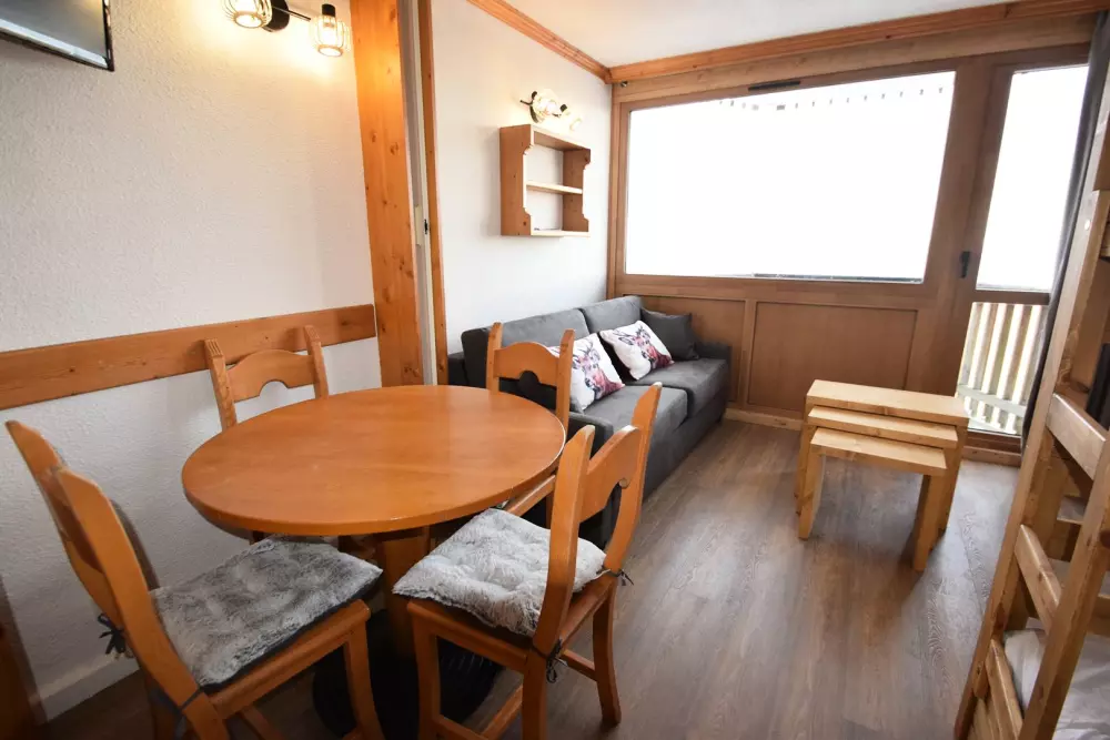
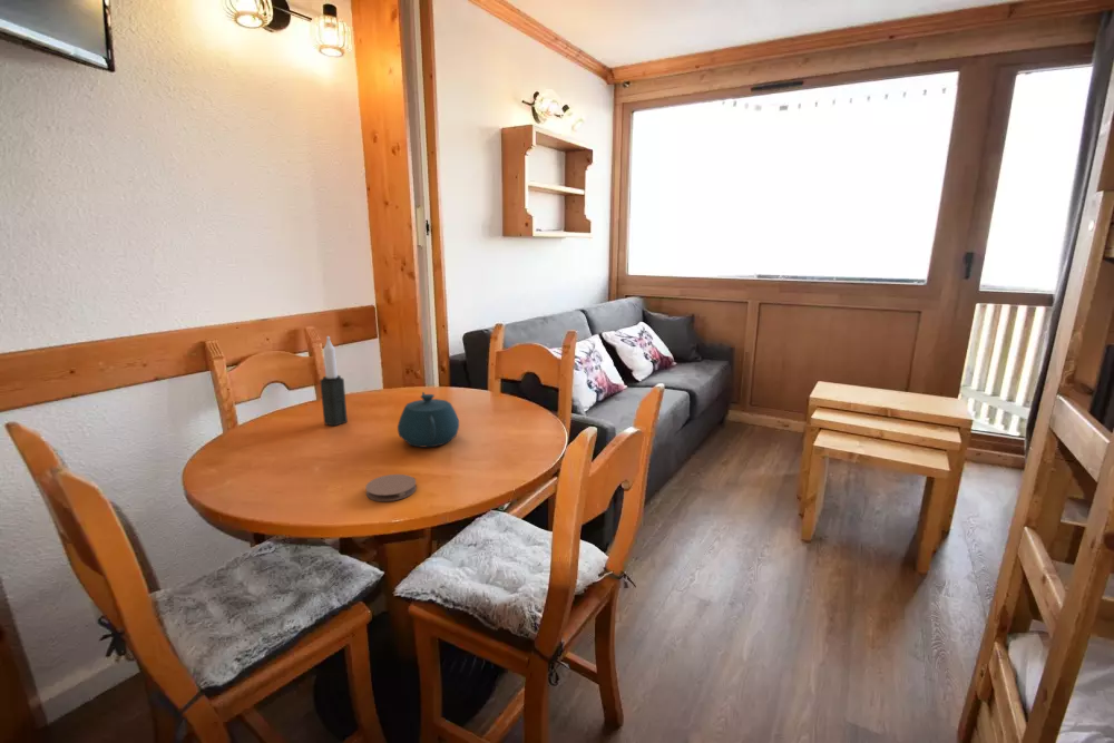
+ coaster [364,473,418,502]
+ teapot [397,391,460,448]
+ candle [319,335,349,427]
